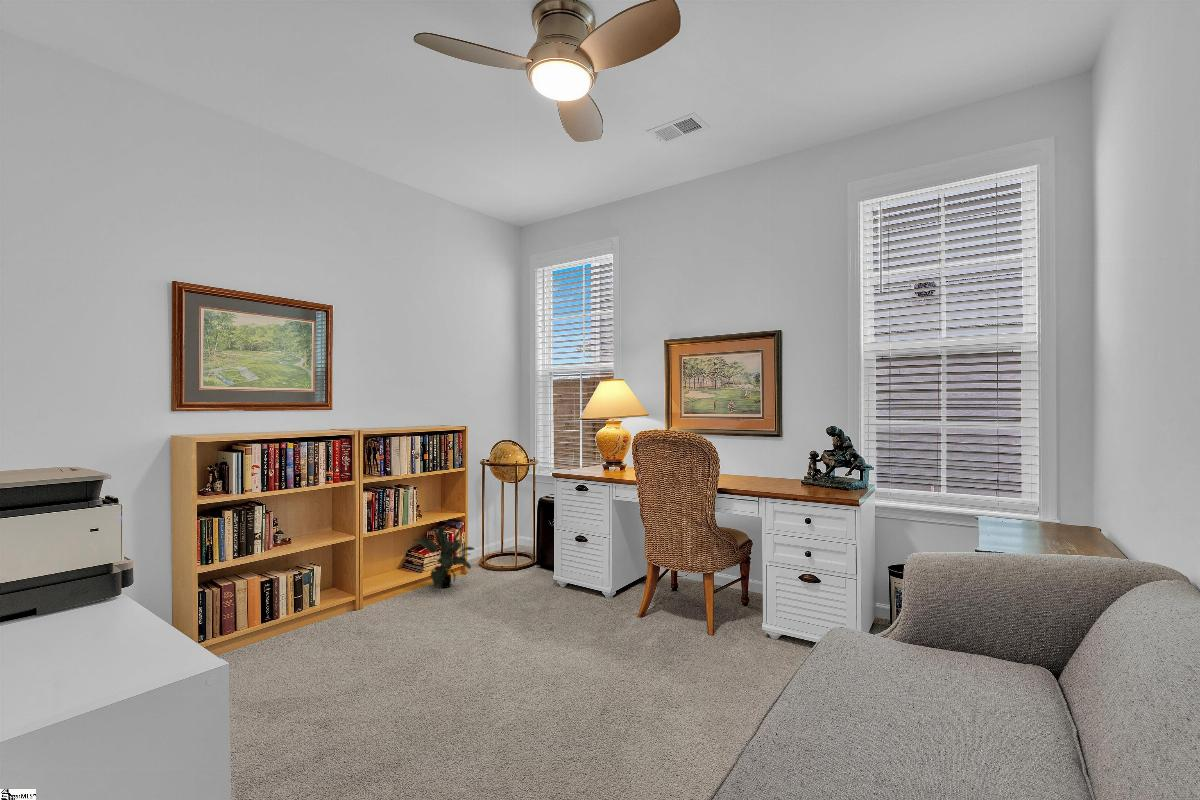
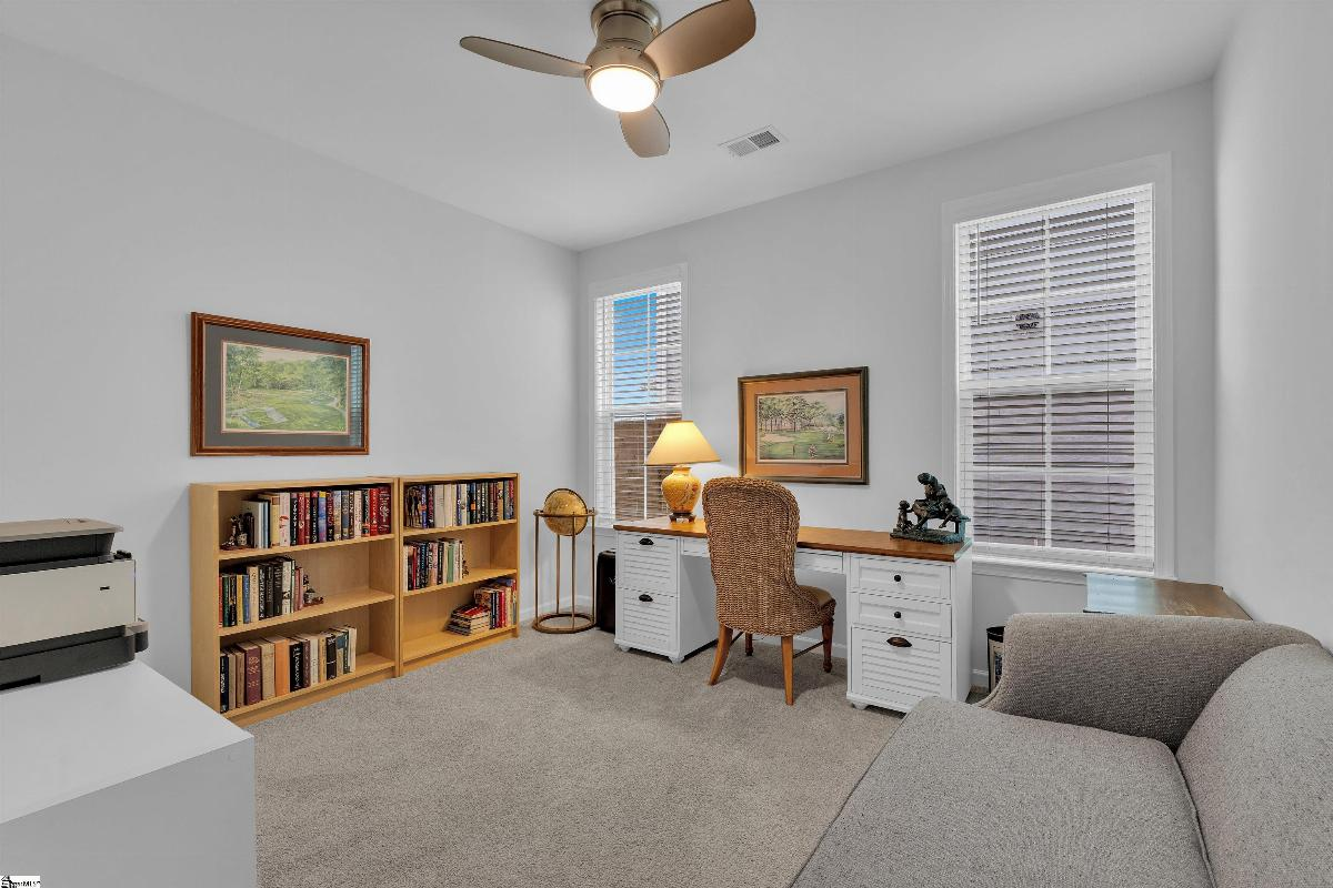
- potted plant [412,525,476,590]
